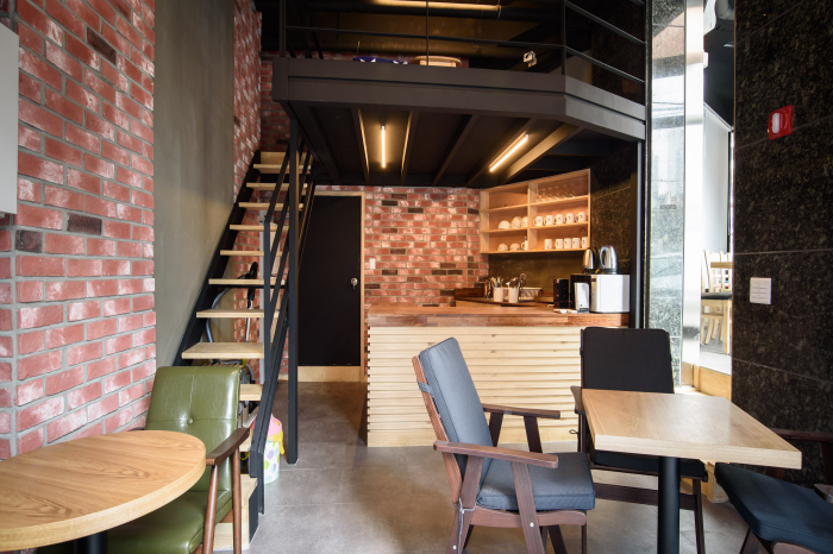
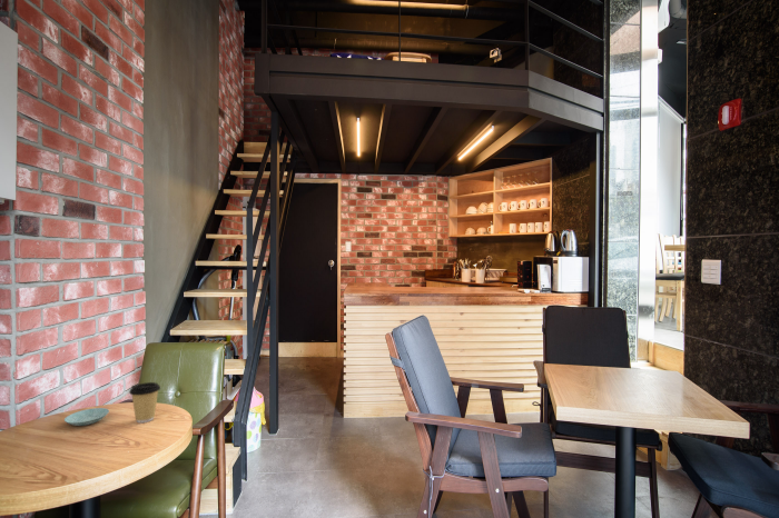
+ coffee cup [128,381,161,424]
+ saucer [63,407,110,427]
